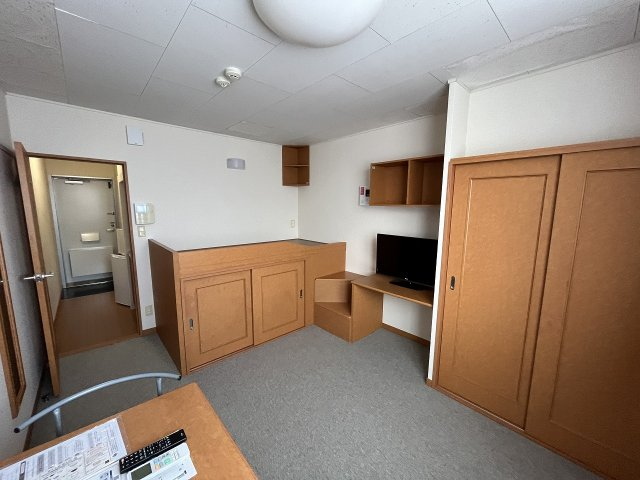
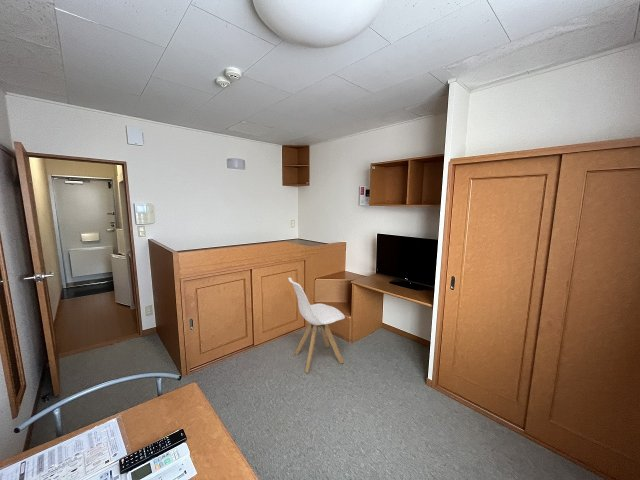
+ bar stool [287,276,346,374]
